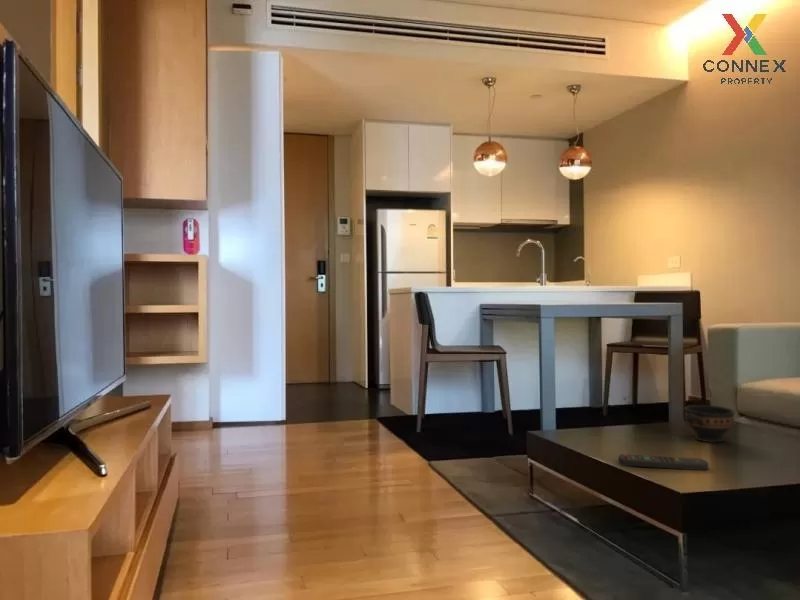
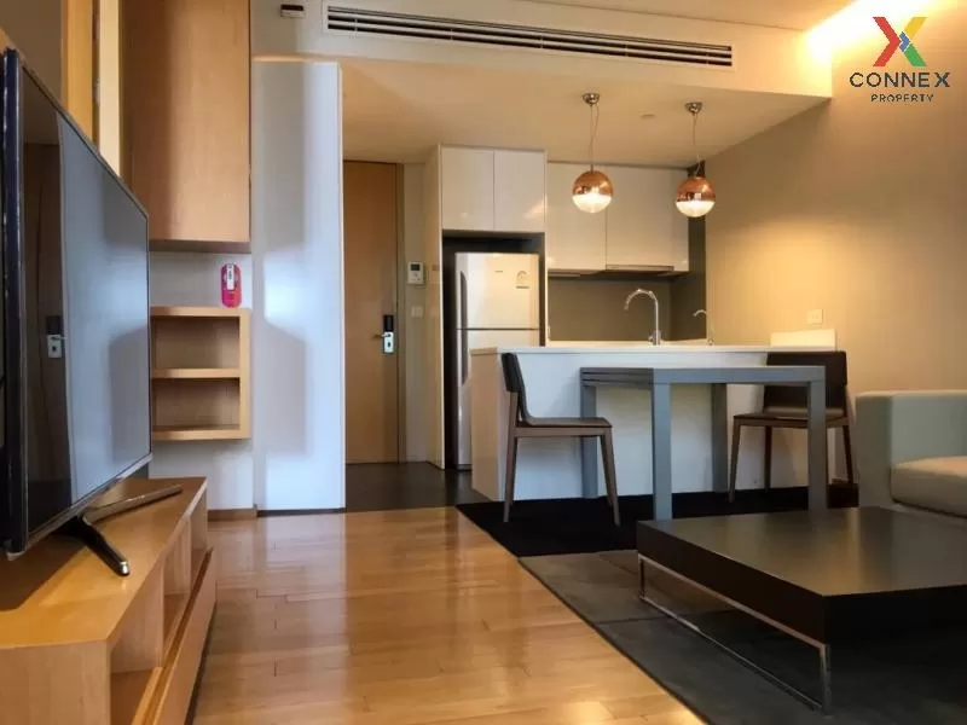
- bowl [684,404,736,443]
- remote control [617,453,709,472]
